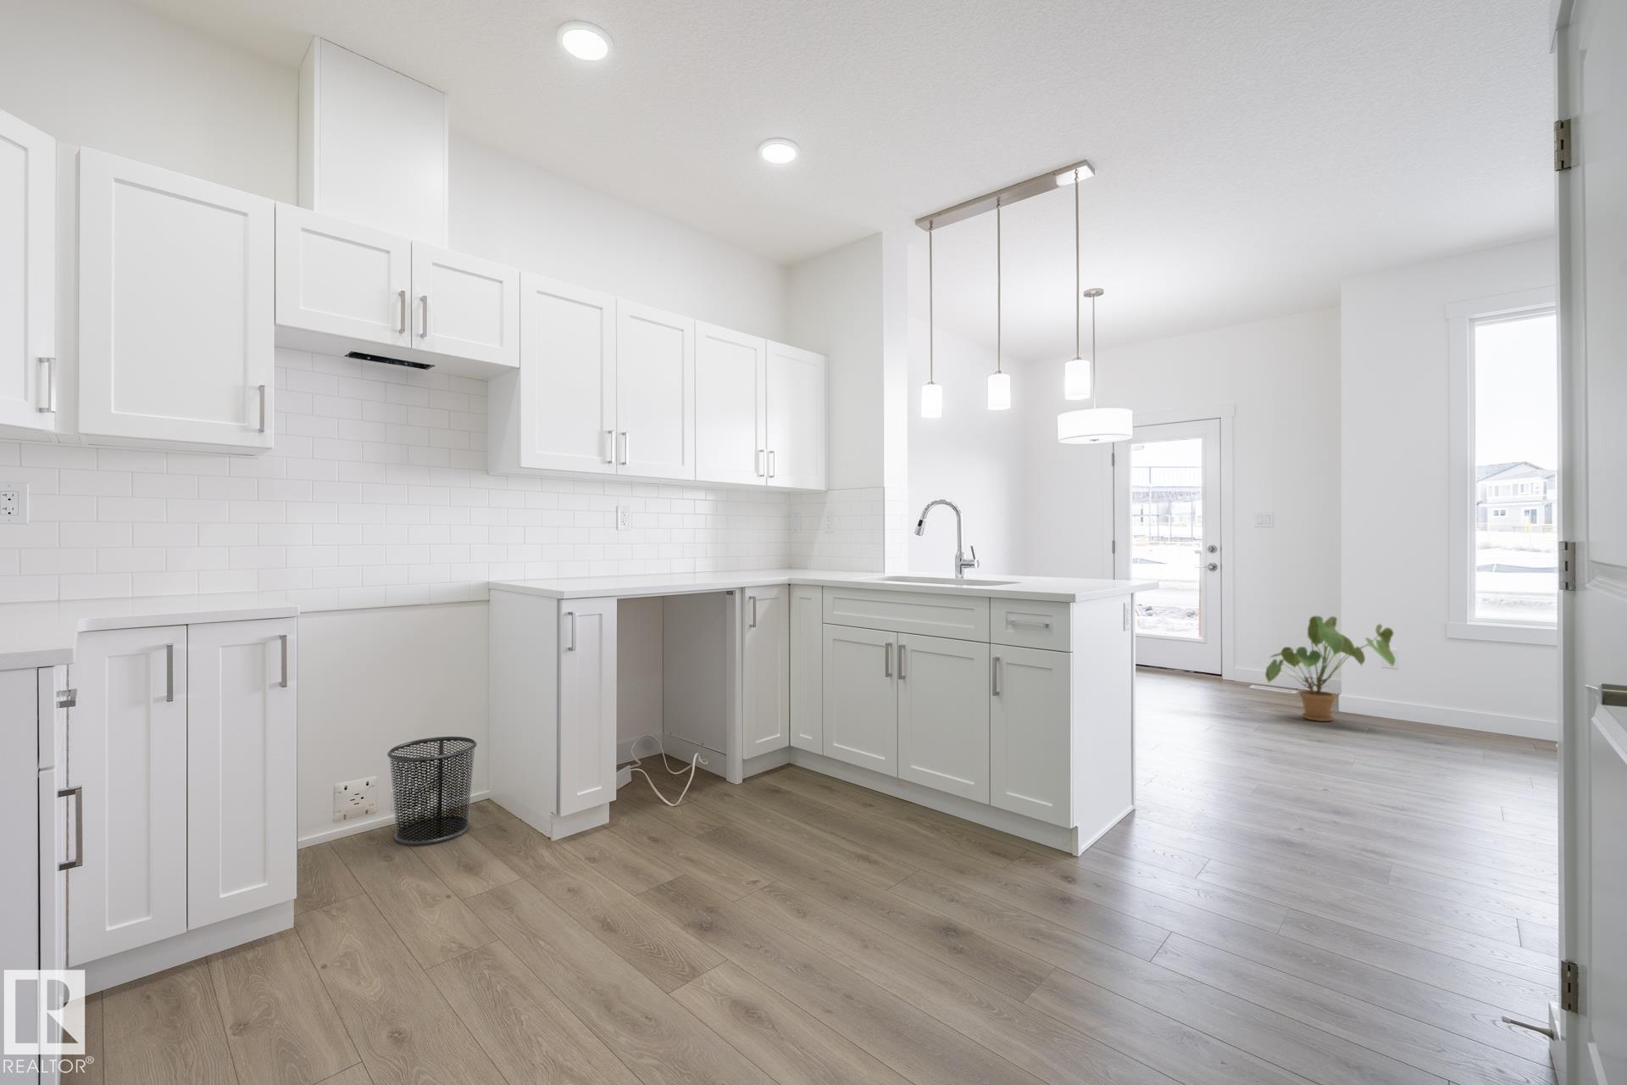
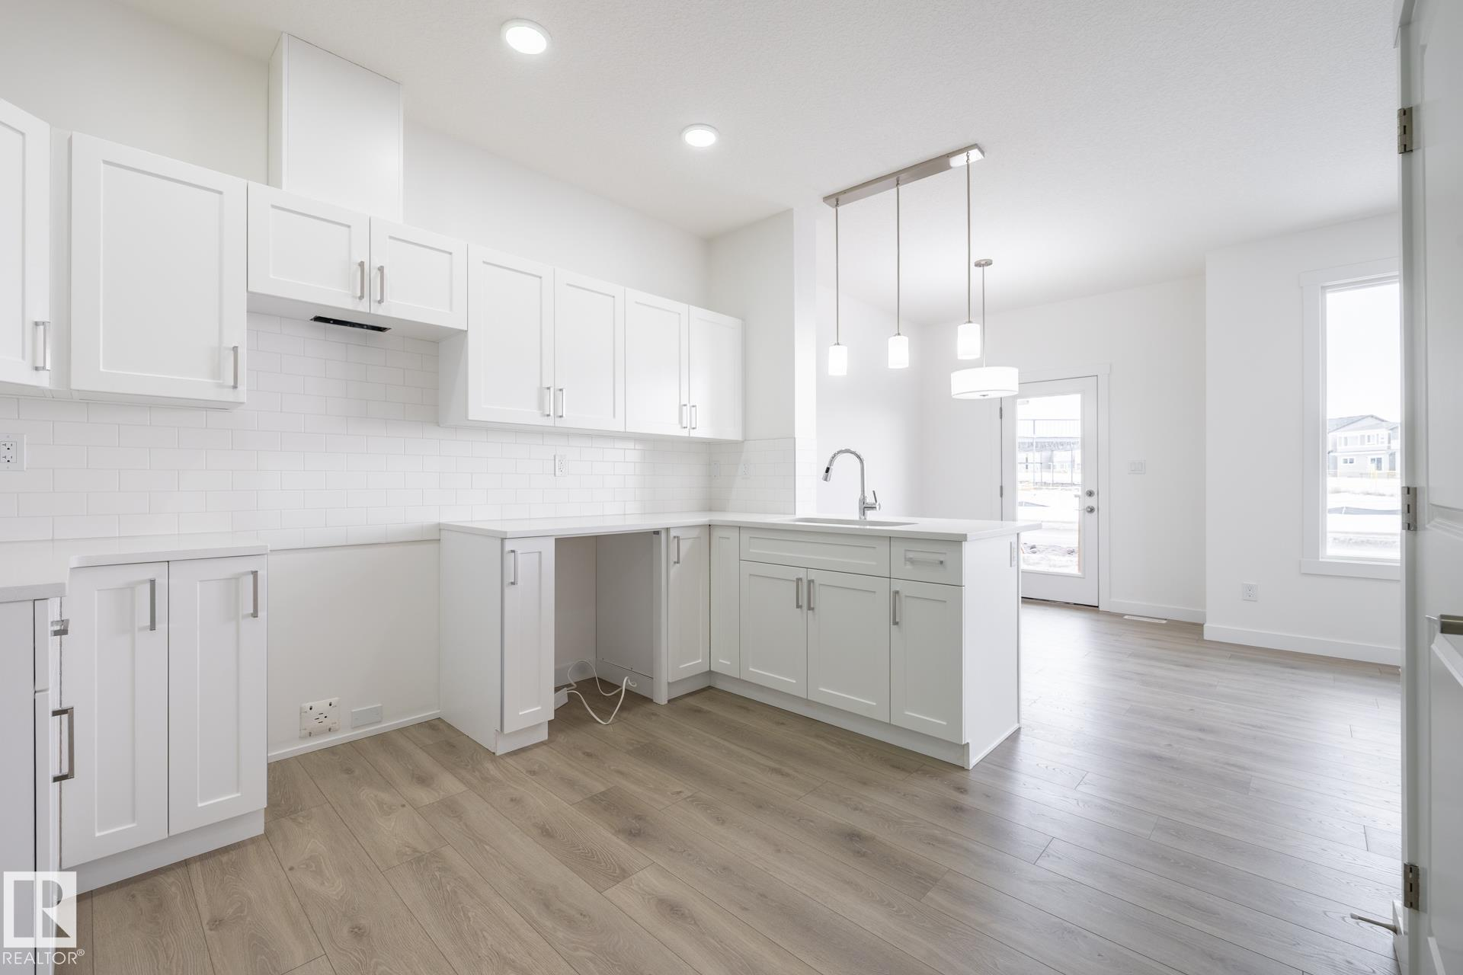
- house plant [1264,615,1397,722]
- trash can [386,736,478,846]
